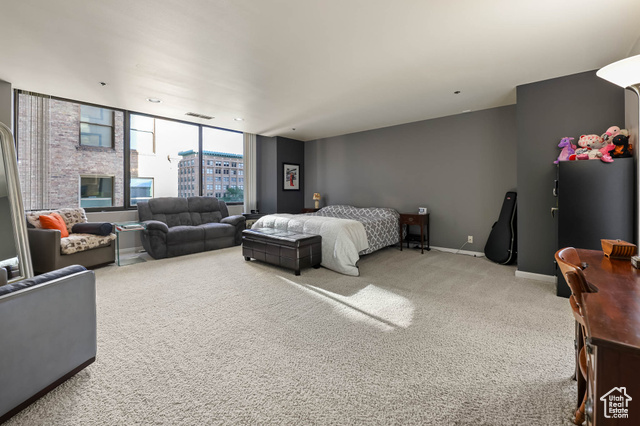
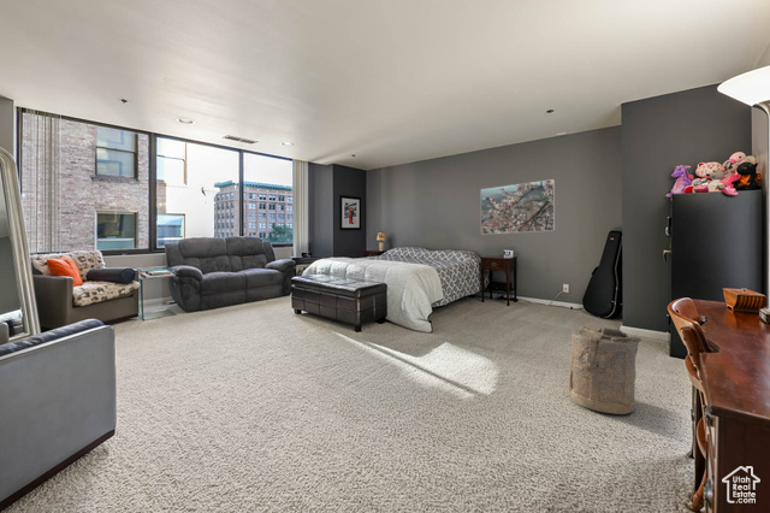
+ laundry hamper [568,325,642,415]
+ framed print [480,178,556,236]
